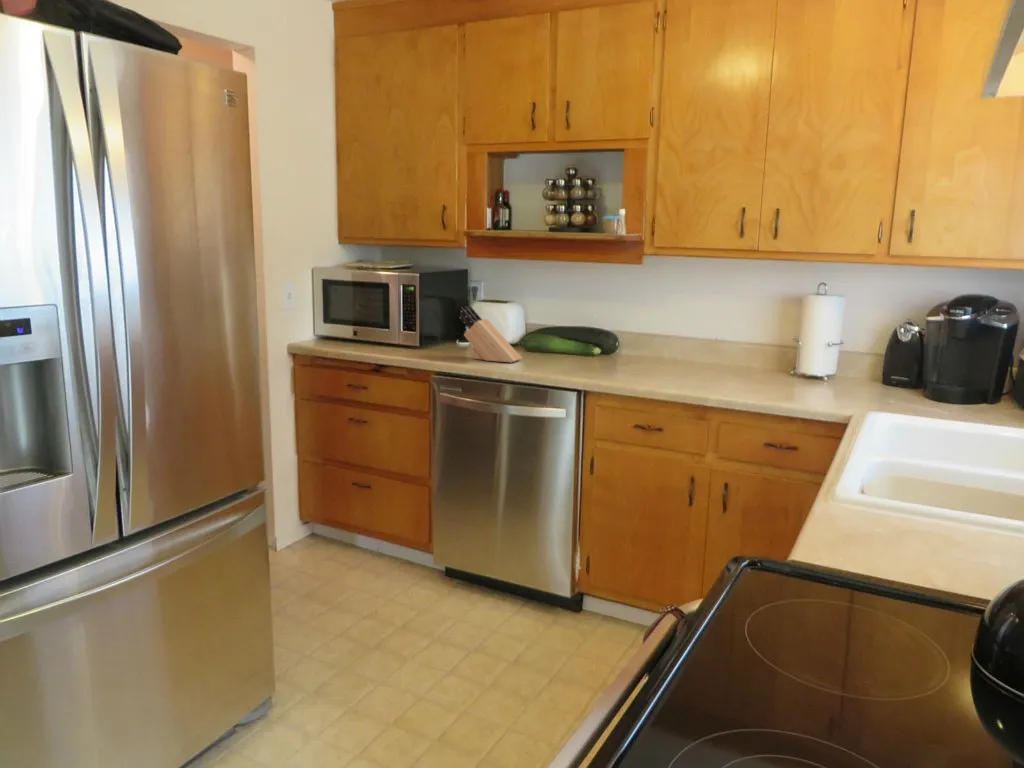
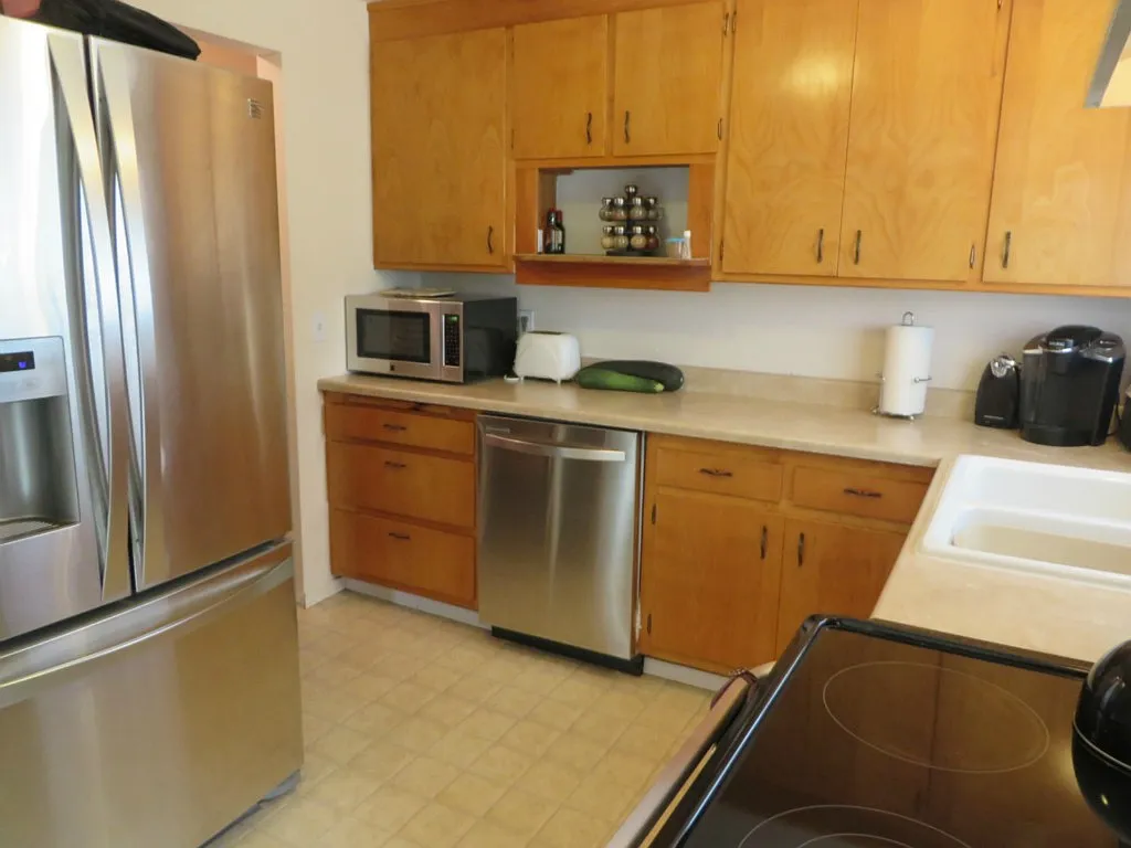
- knife block [458,305,523,363]
